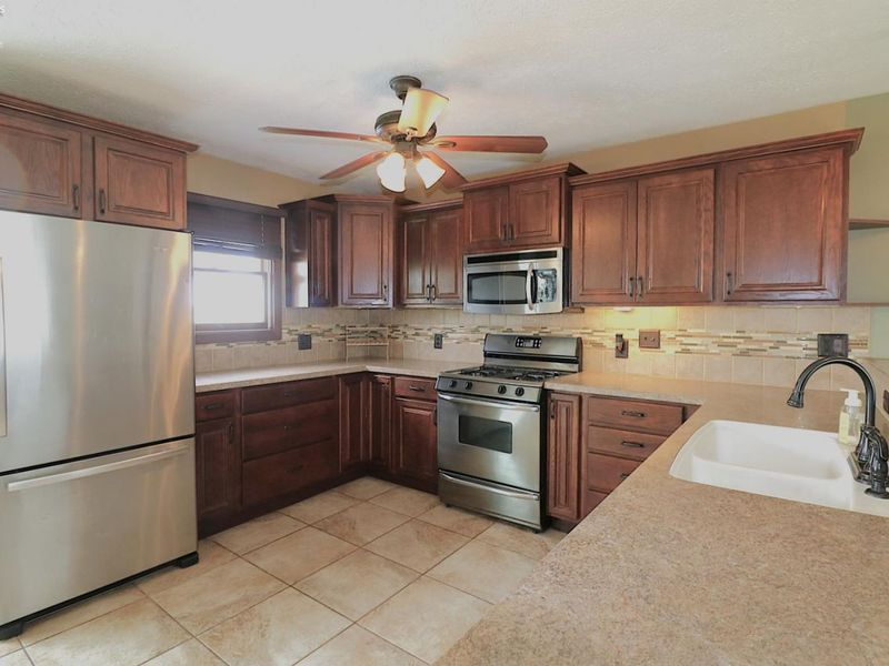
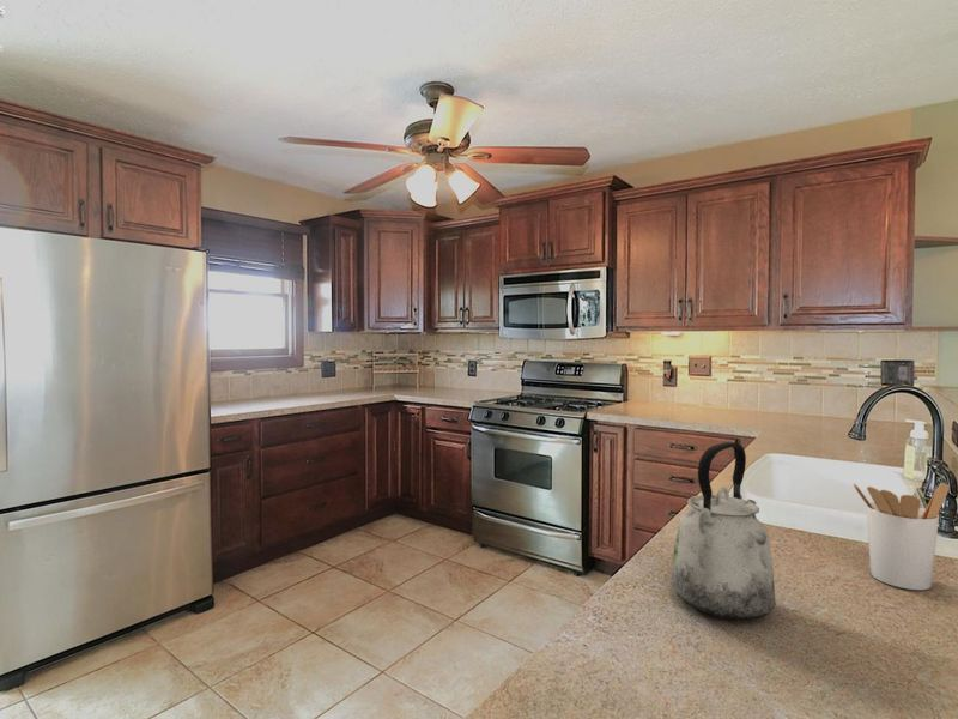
+ utensil holder [853,482,950,591]
+ kettle [669,441,777,621]
